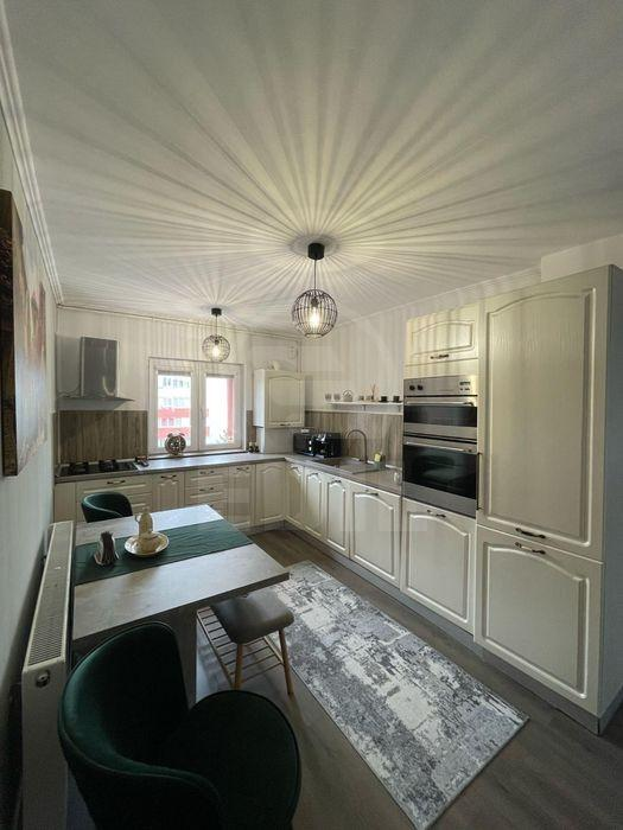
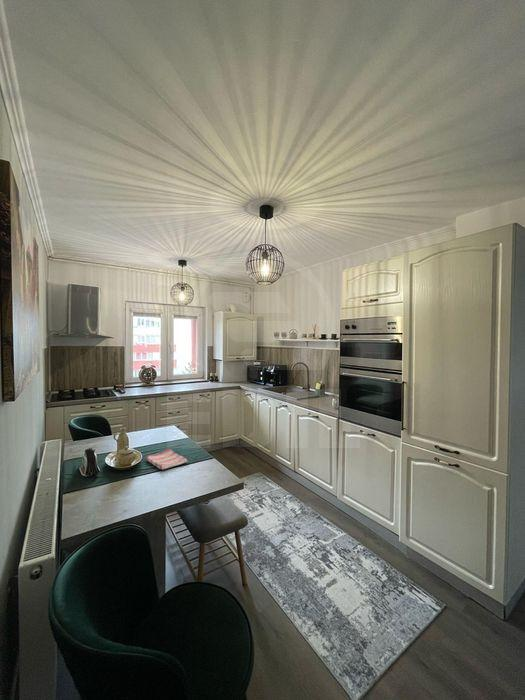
+ dish towel [145,448,188,471]
